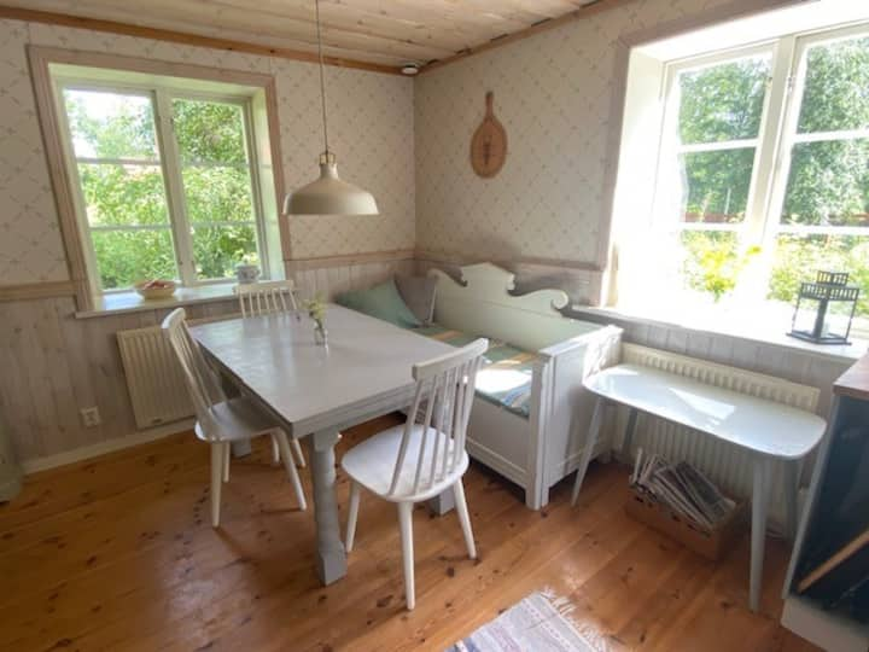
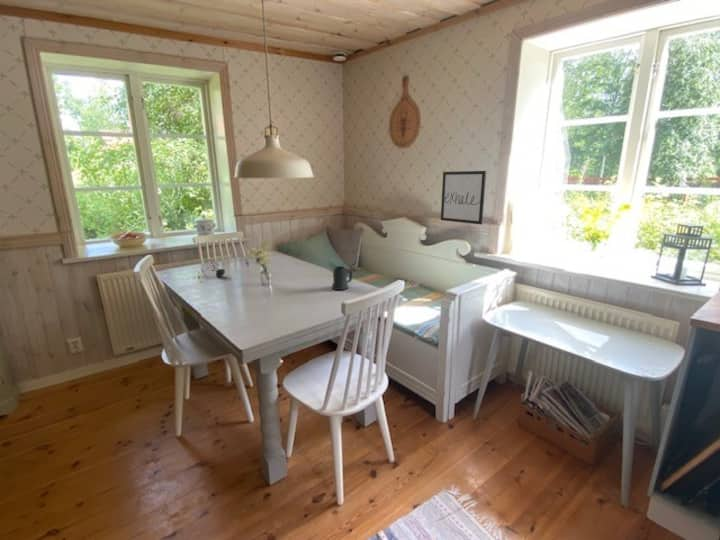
+ wall art [440,170,487,225]
+ mug [331,265,353,291]
+ teapot [186,257,226,281]
